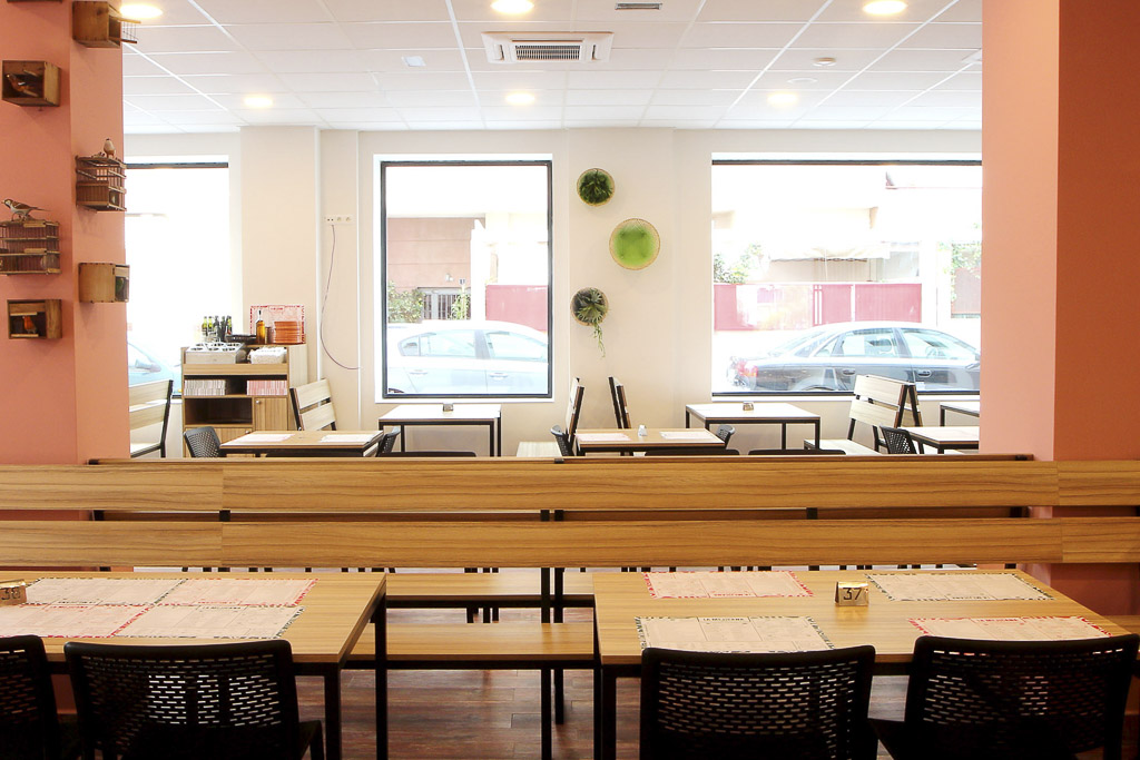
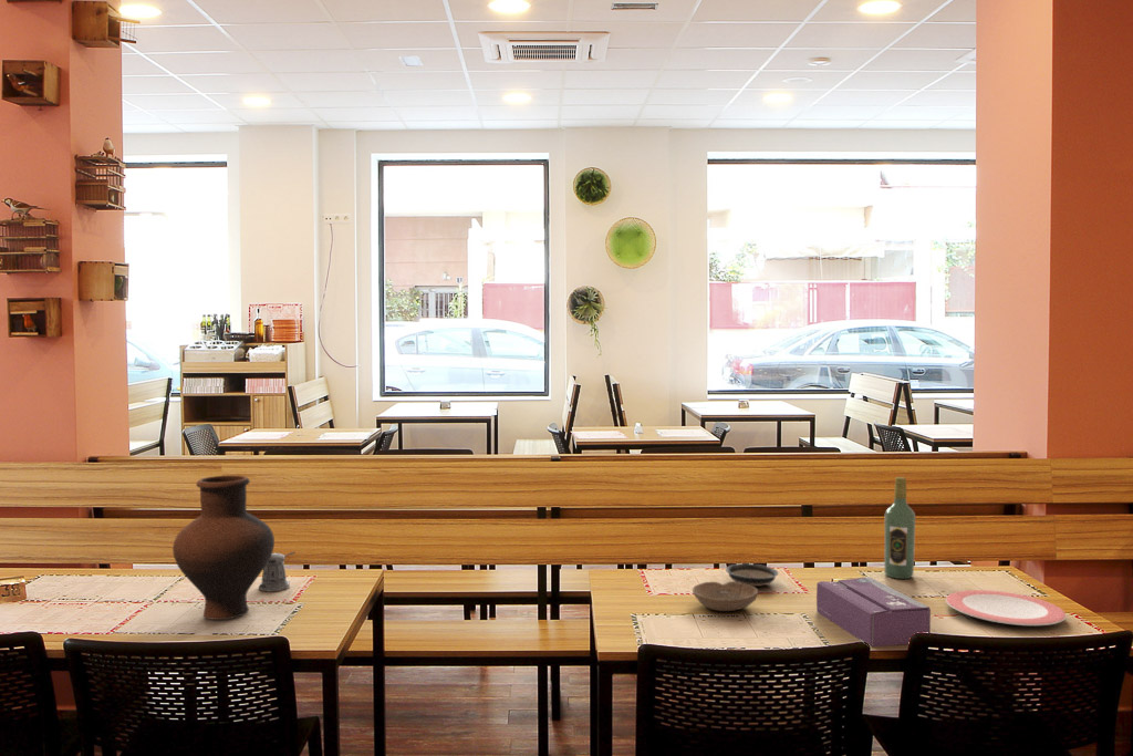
+ vase [171,475,276,621]
+ plate [945,589,1068,626]
+ pepper shaker [258,551,297,592]
+ tissue box [815,576,932,648]
+ wine bottle [883,476,916,580]
+ bowl [692,581,759,612]
+ saucer [725,562,779,588]
